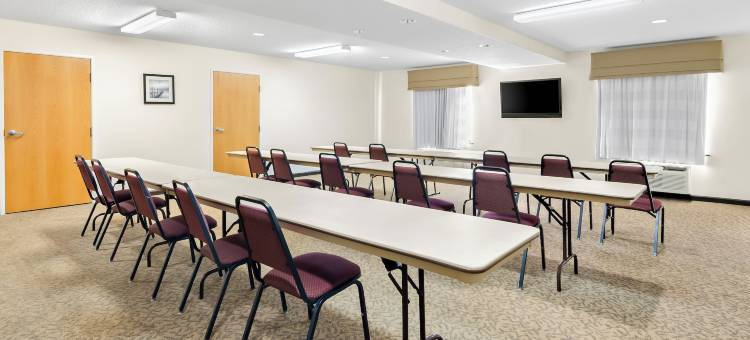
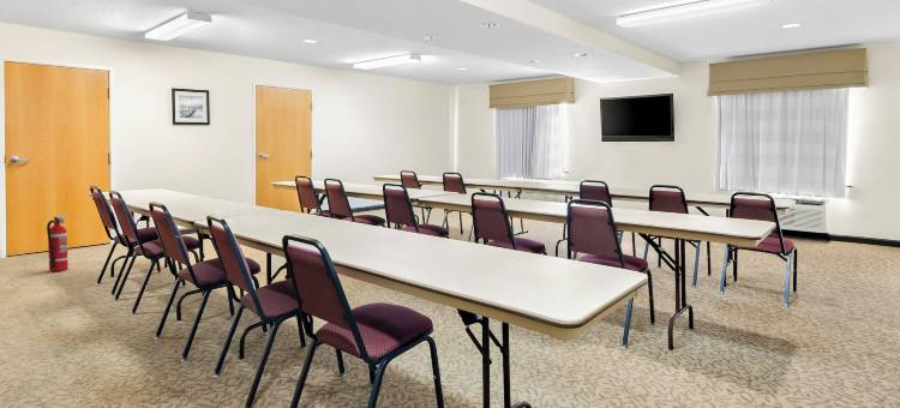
+ fire extinguisher [46,212,70,272]
